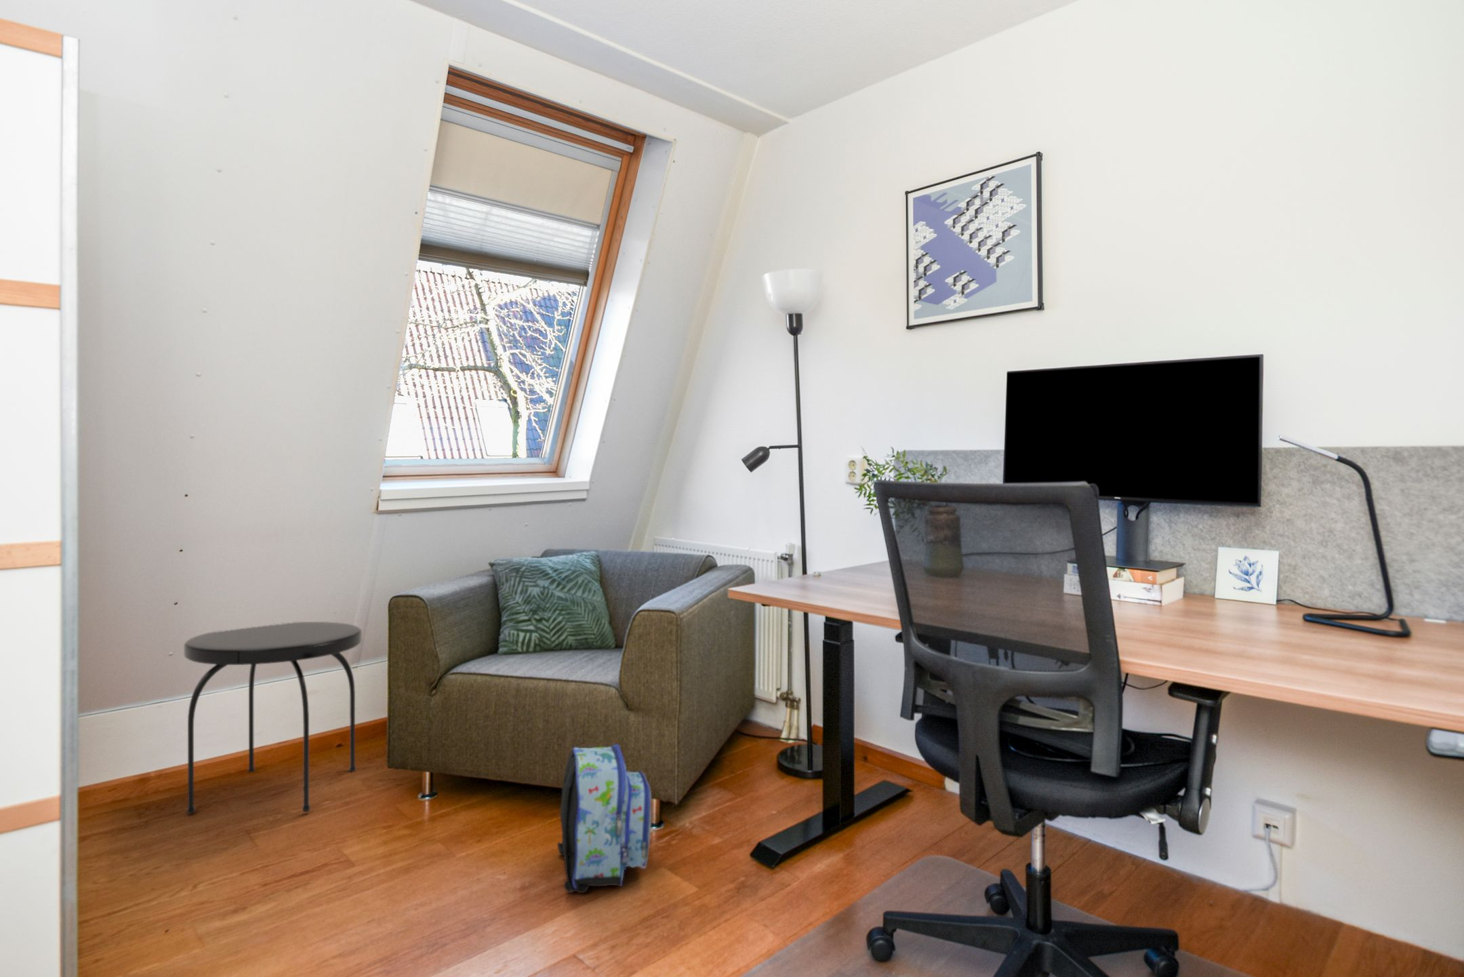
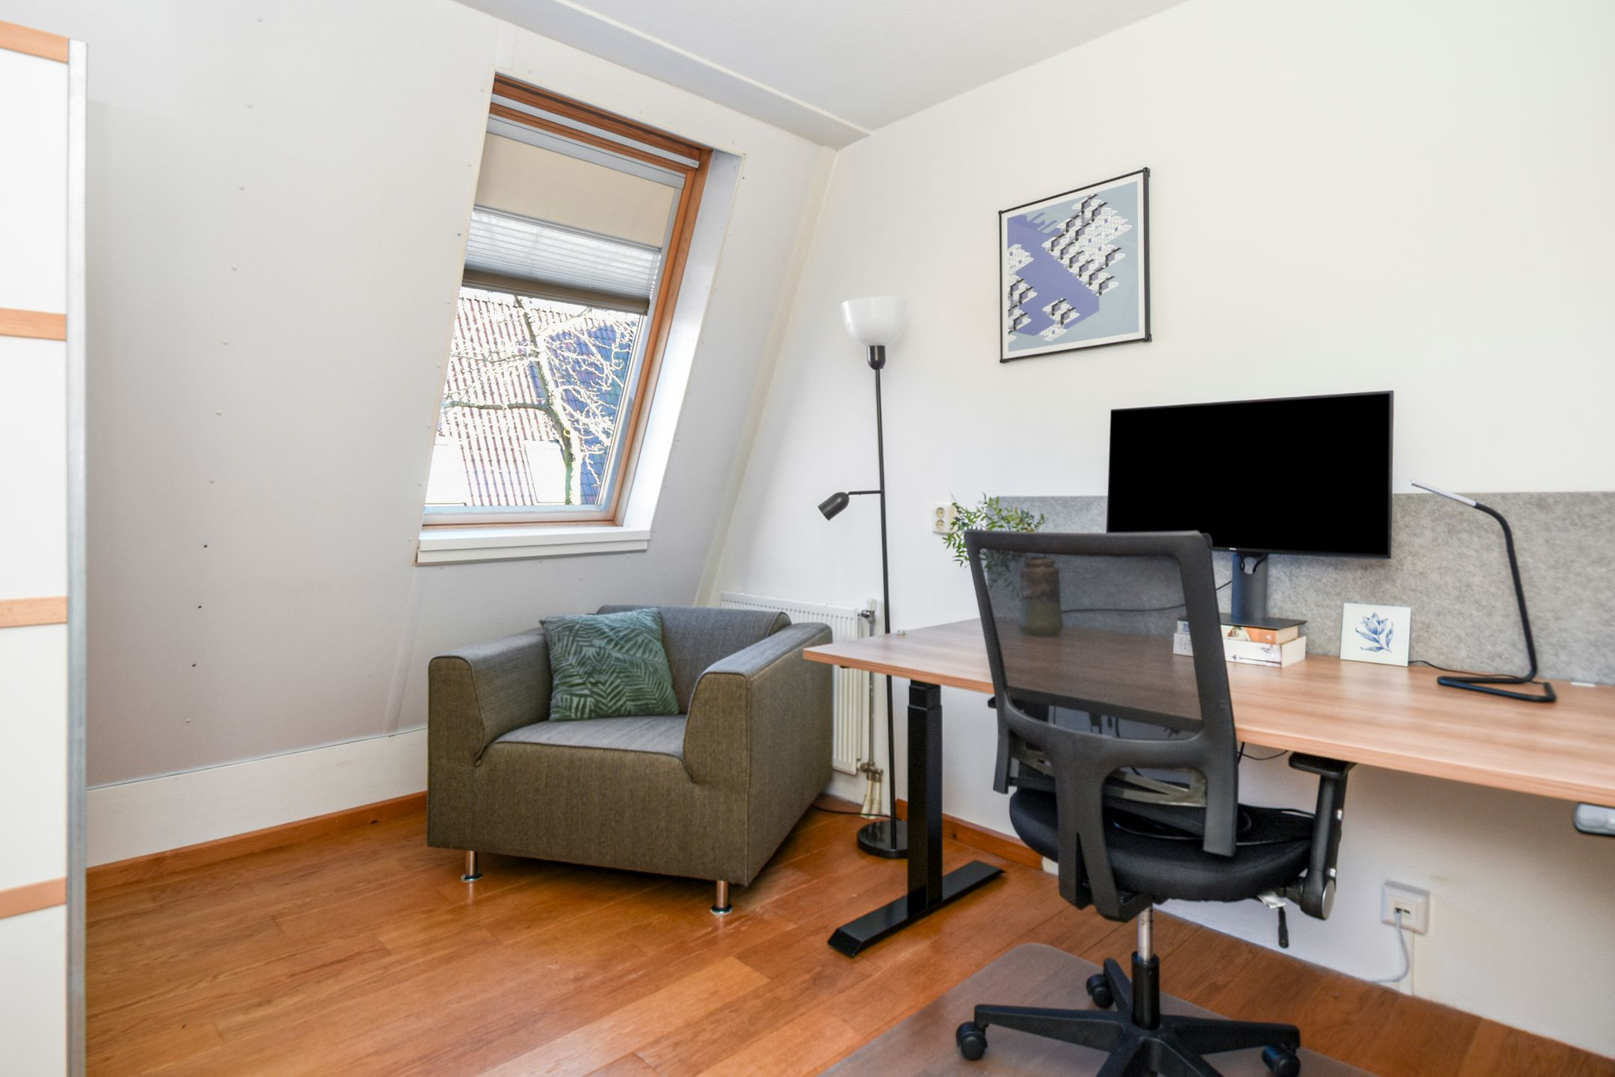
- side table [183,622,363,815]
- backpack [556,744,652,894]
